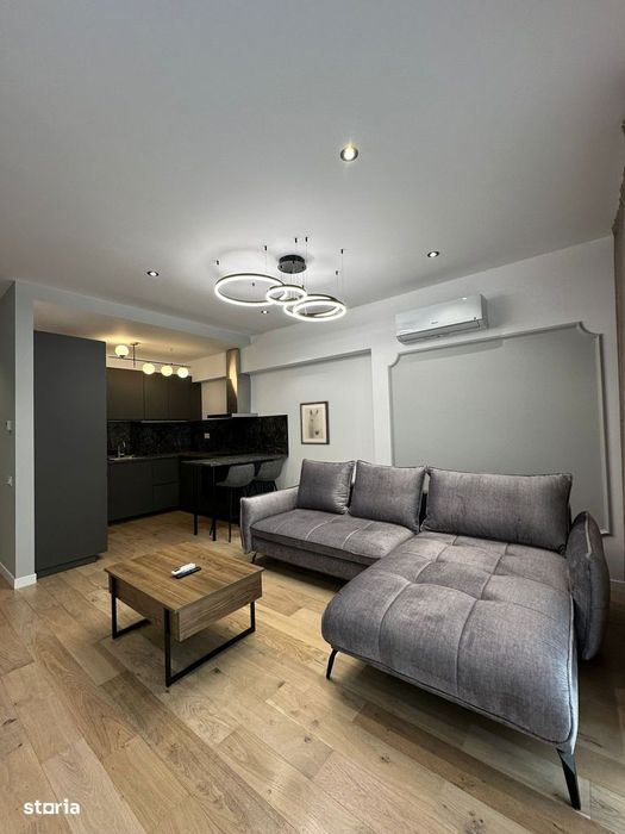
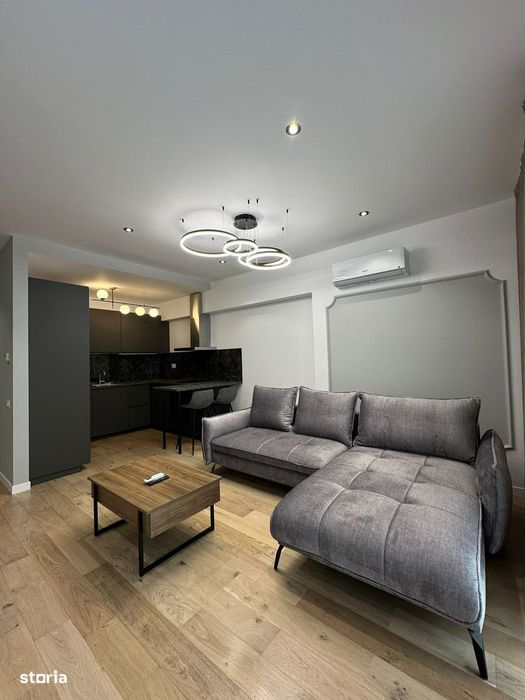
- wall art [299,400,331,447]
